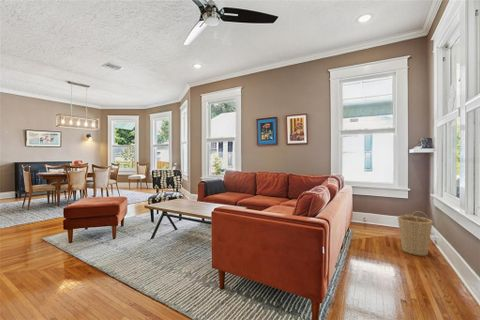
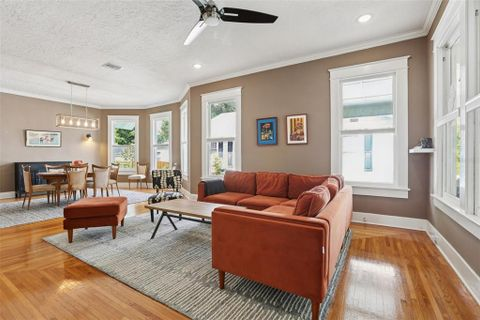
- basket [397,210,434,257]
